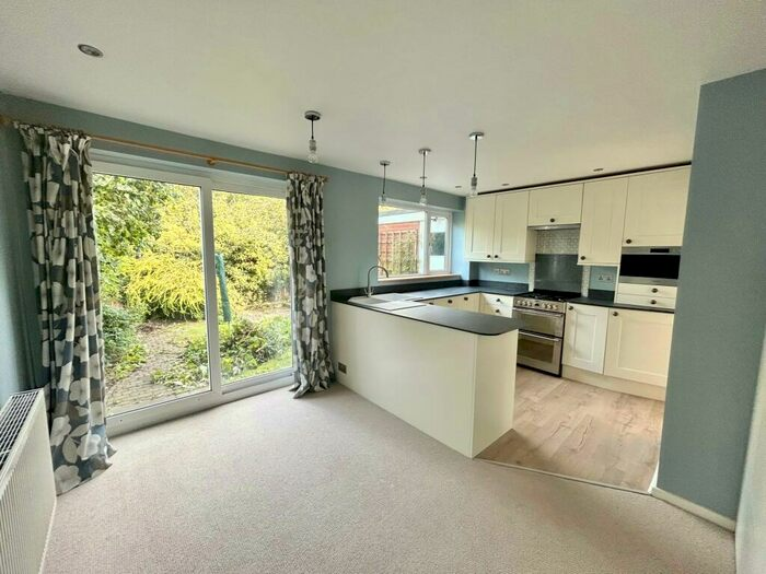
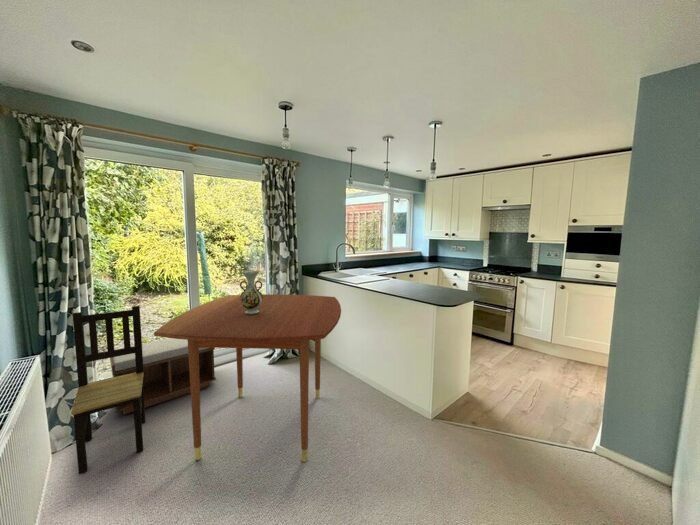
+ dining table [153,293,342,463]
+ dining chair [70,305,146,475]
+ vase [239,269,263,315]
+ bench [109,338,217,416]
